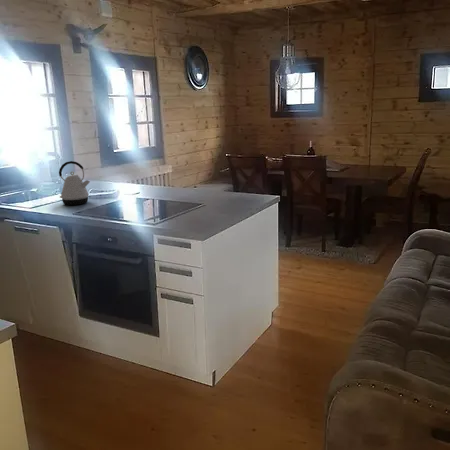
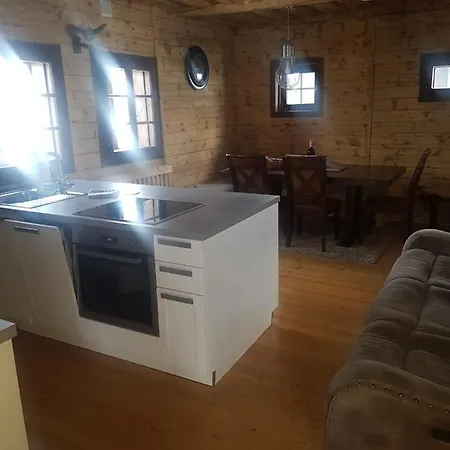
- kettle [58,160,91,206]
